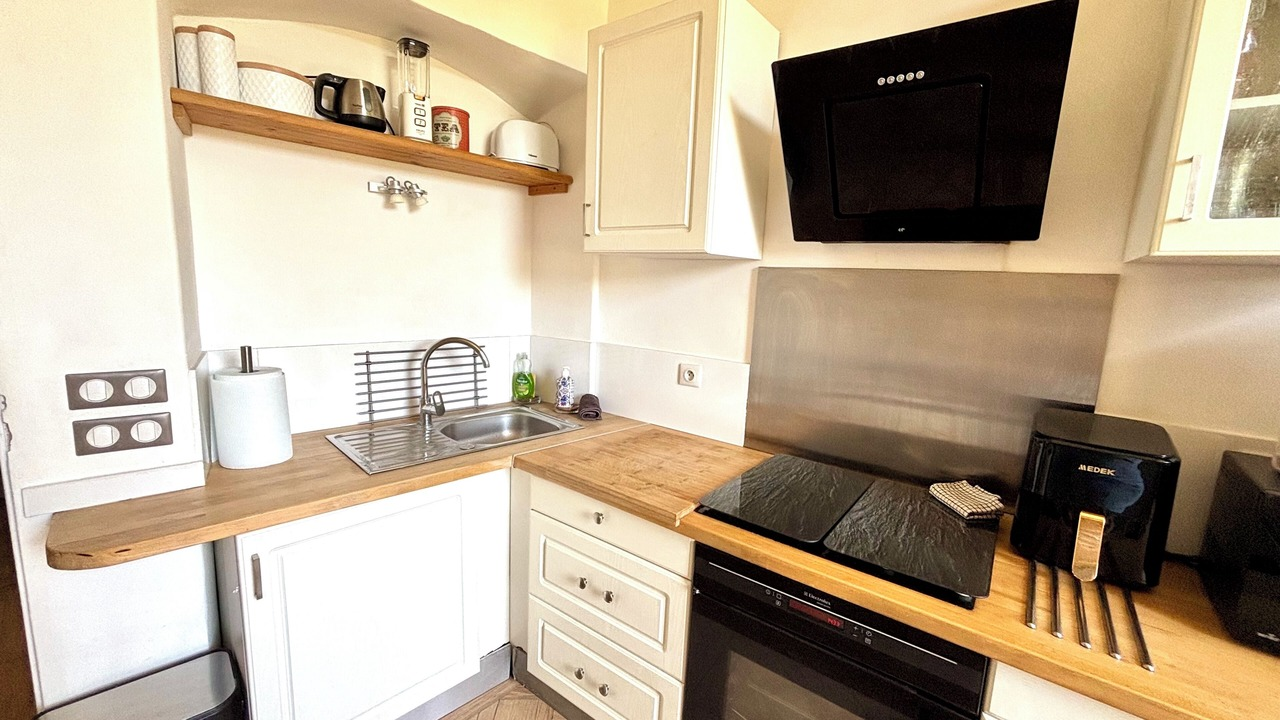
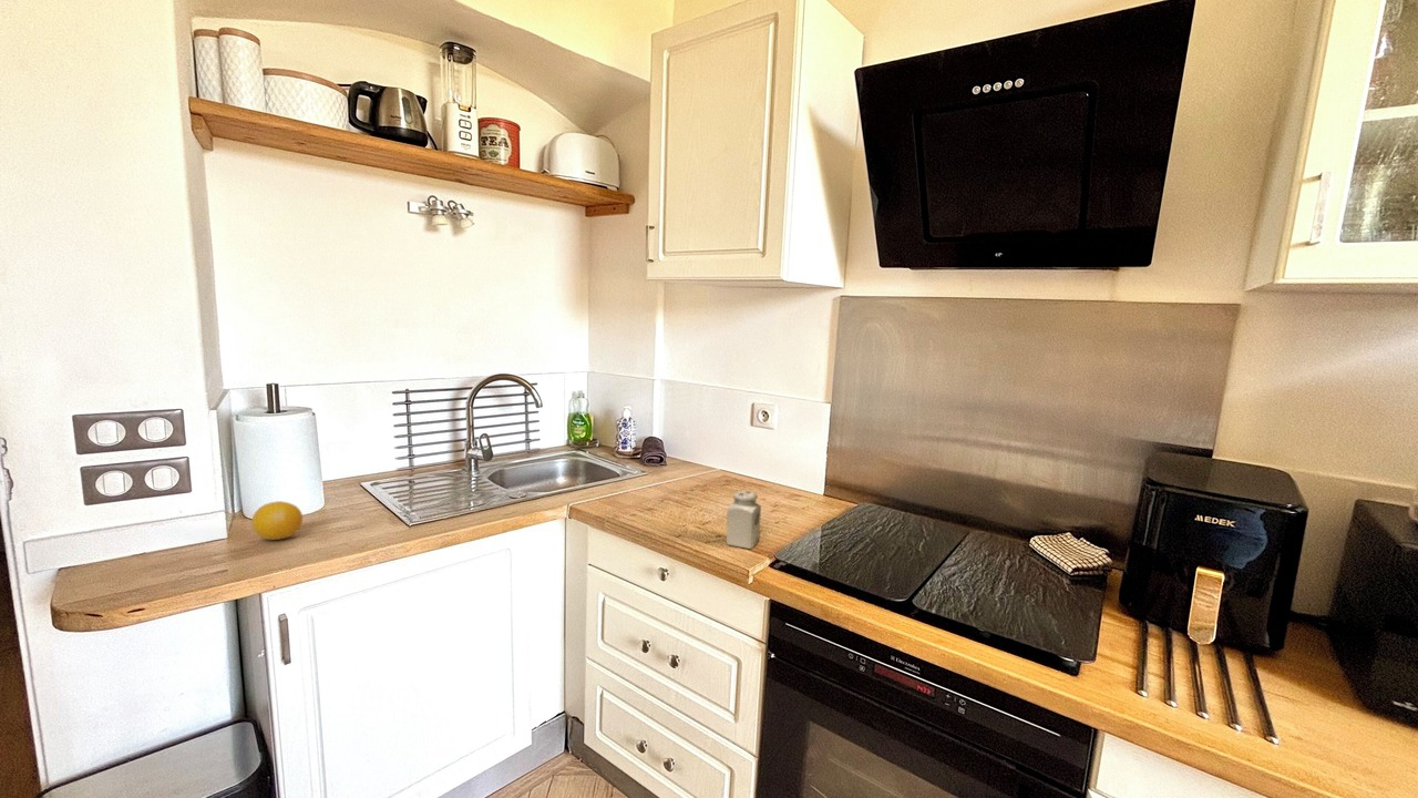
+ salt shaker [726,490,762,550]
+ fruit [250,500,304,541]
